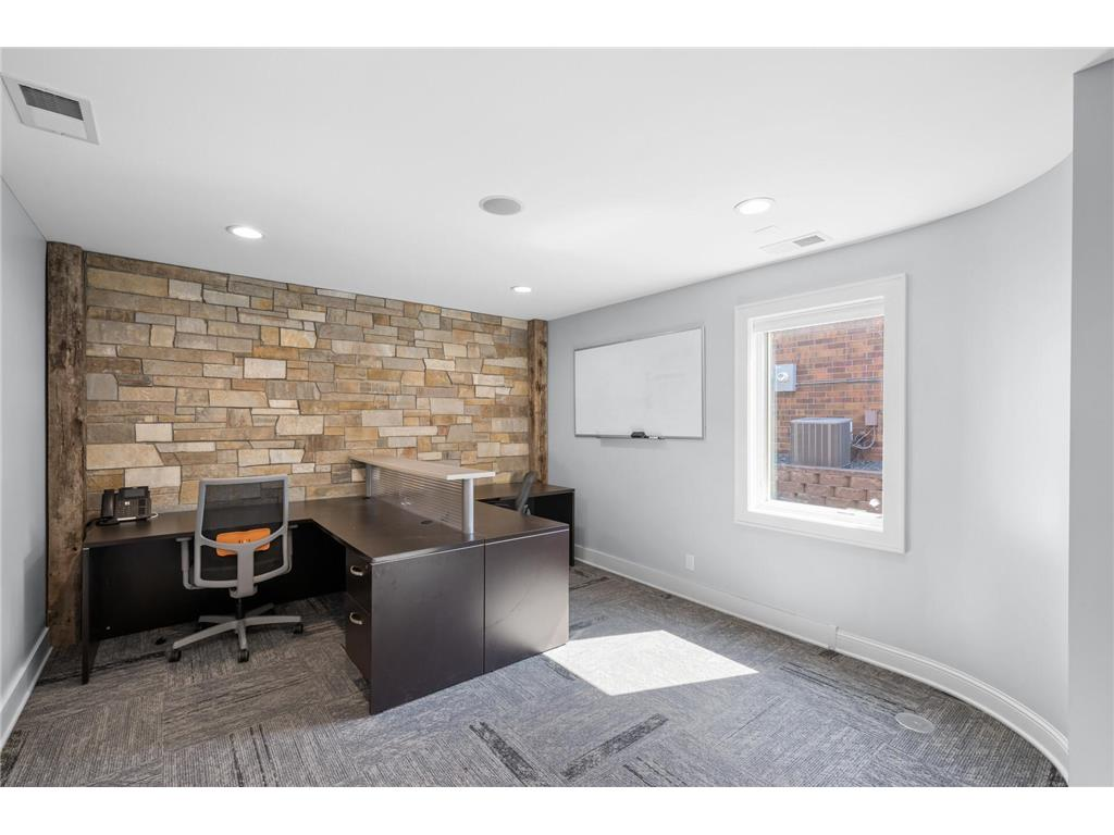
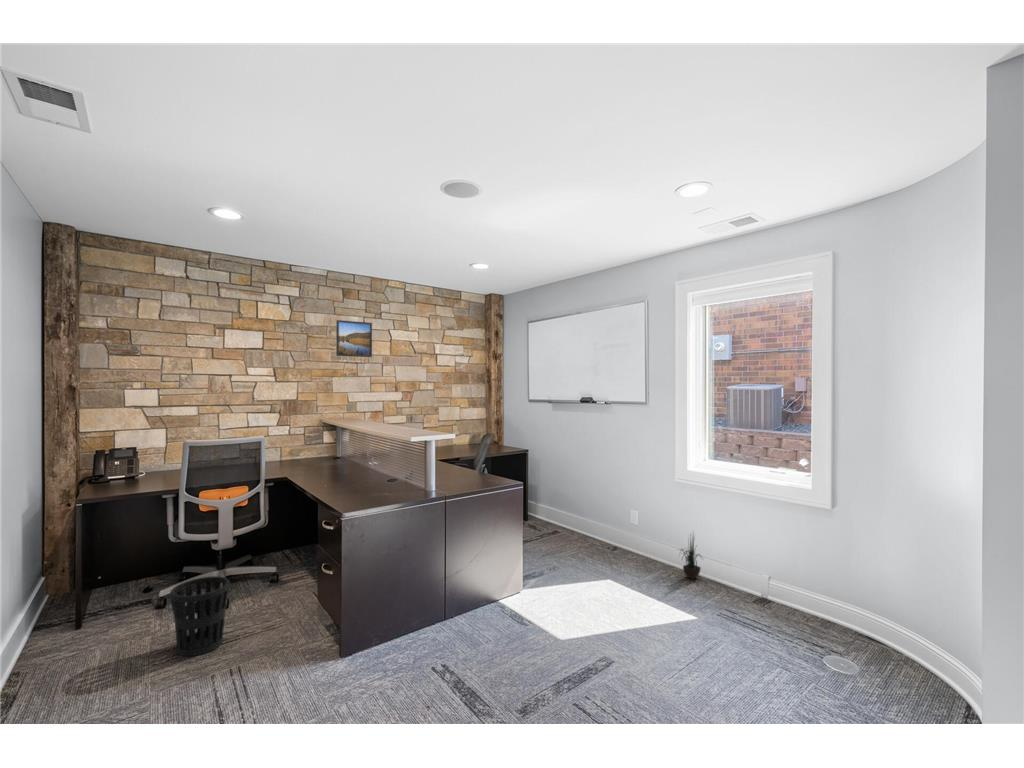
+ wastebasket [169,575,231,657]
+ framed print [335,319,373,358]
+ potted plant [677,531,705,580]
